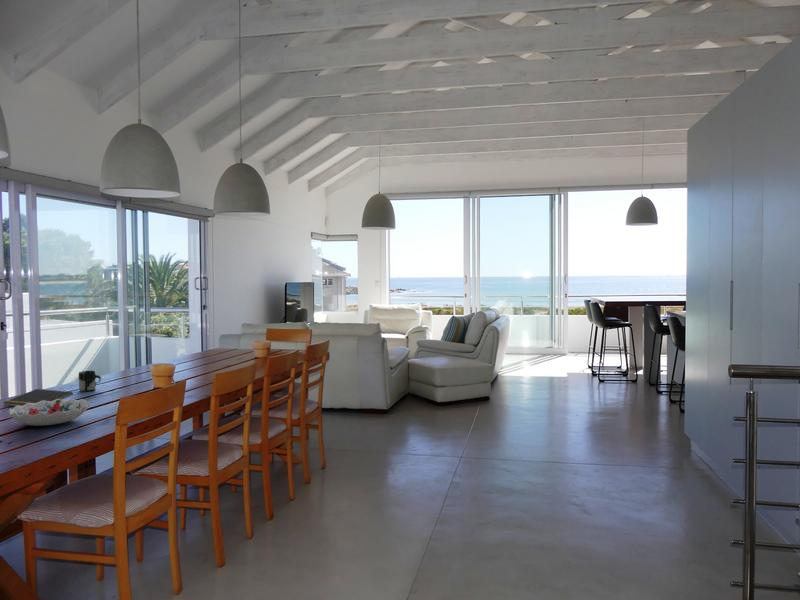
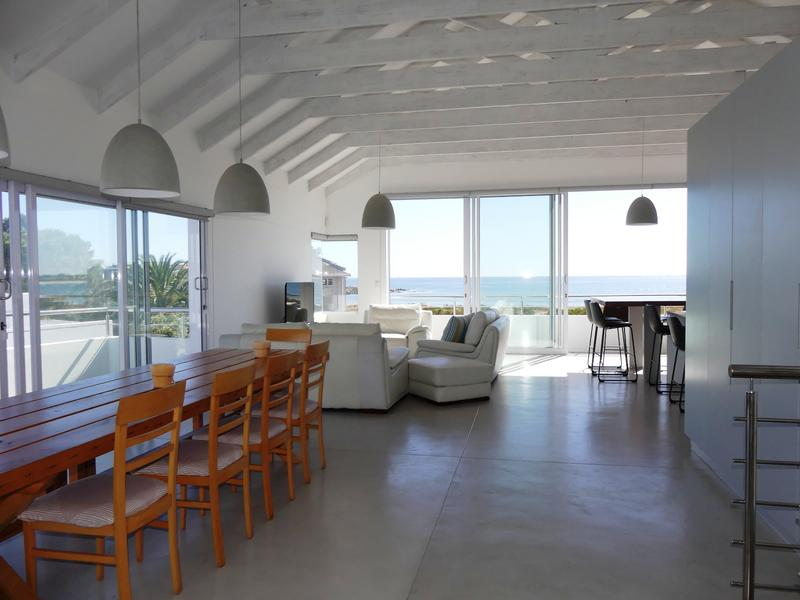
- decorative bowl [6,398,91,427]
- cup [78,370,102,392]
- notepad [2,388,74,407]
